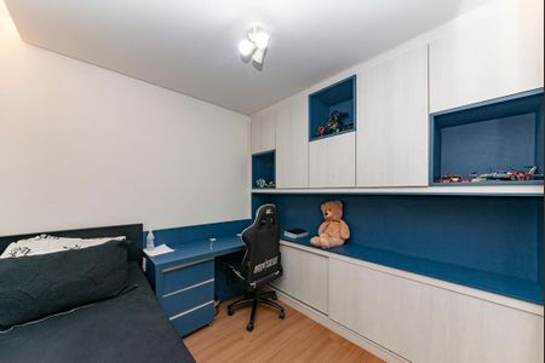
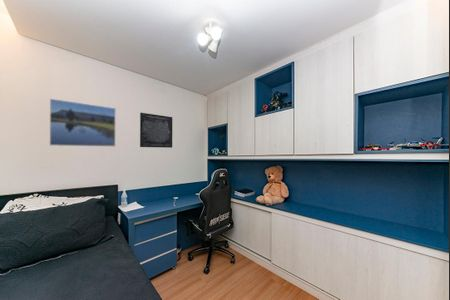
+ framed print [49,98,117,147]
+ wall art [139,112,173,149]
